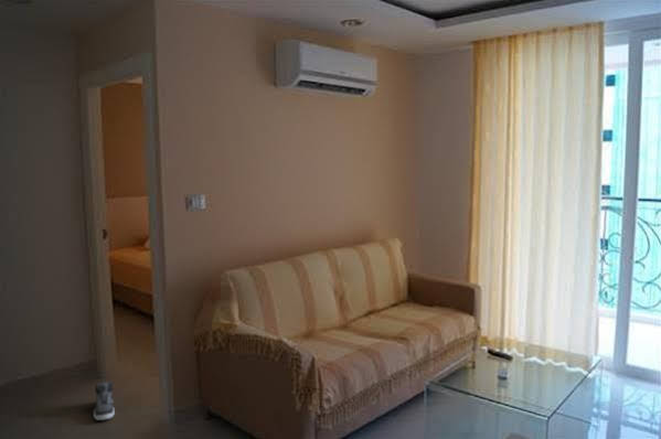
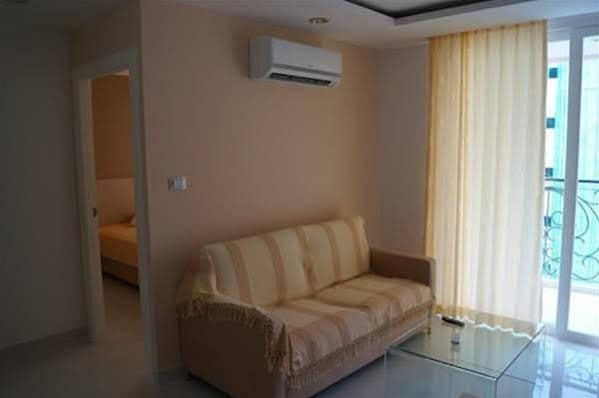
- sneaker [93,379,116,421]
